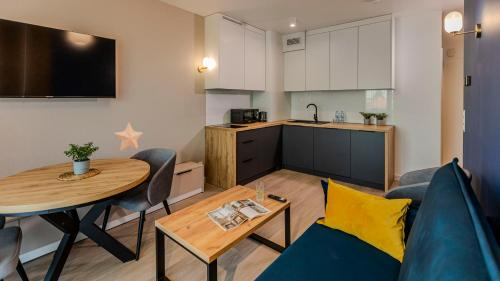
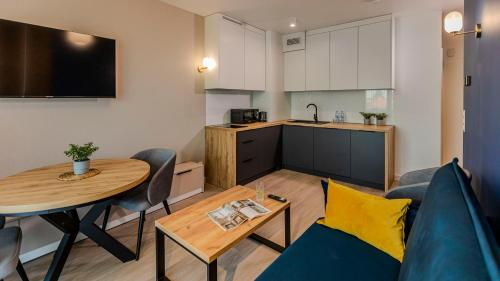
- decorative star [113,122,143,152]
